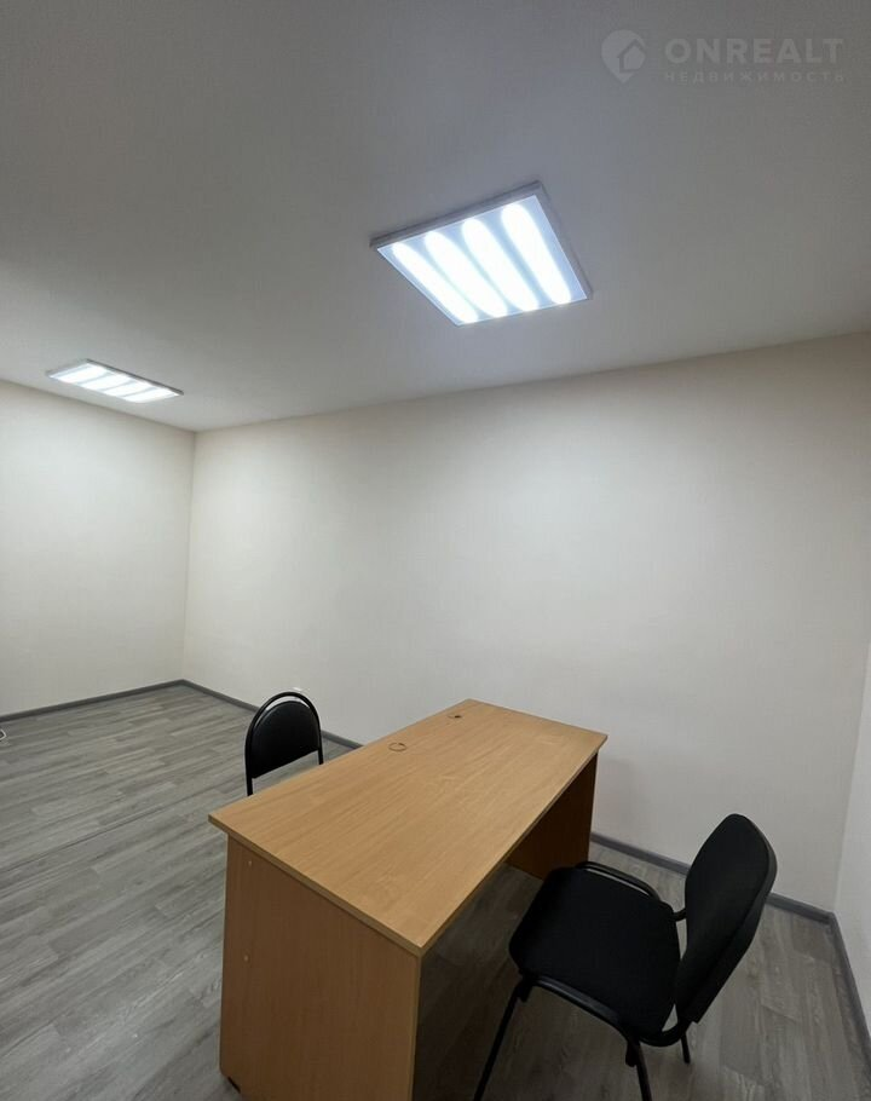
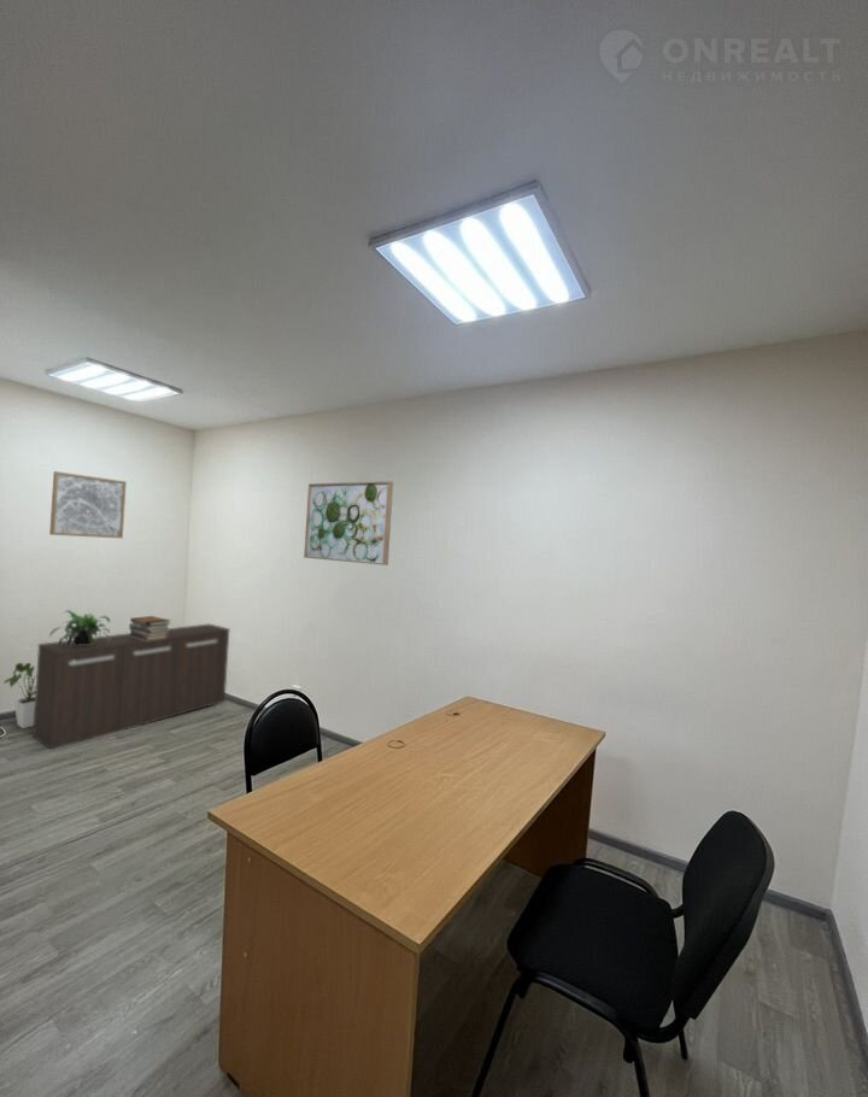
+ wall art [48,470,128,539]
+ potted plant [48,609,111,646]
+ house plant [2,662,36,729]
+ wall art [303,480,394,567]
+ book stack [128,615,172,640]
+ storage cabinet [31,623,231,751]
